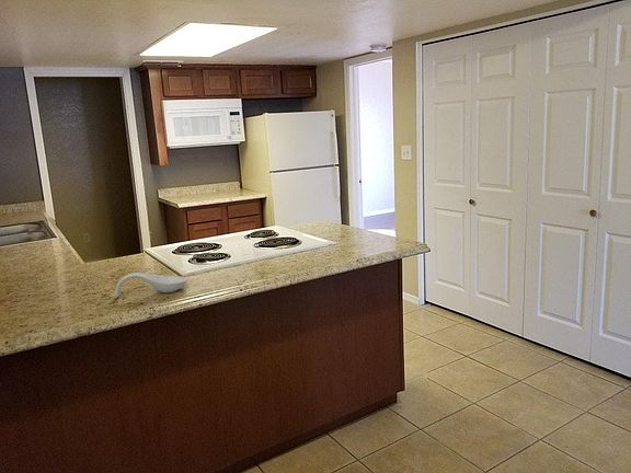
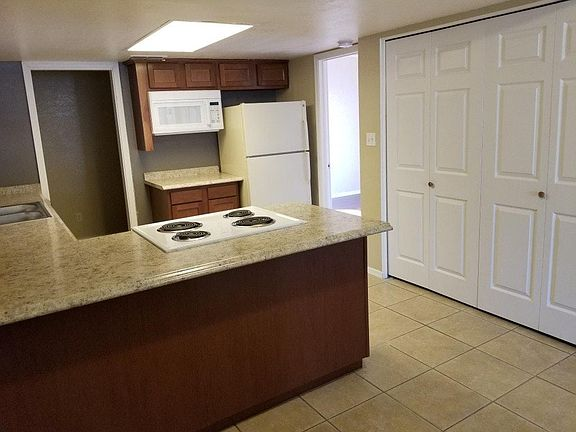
- spoon rest [114,272,188,298]
